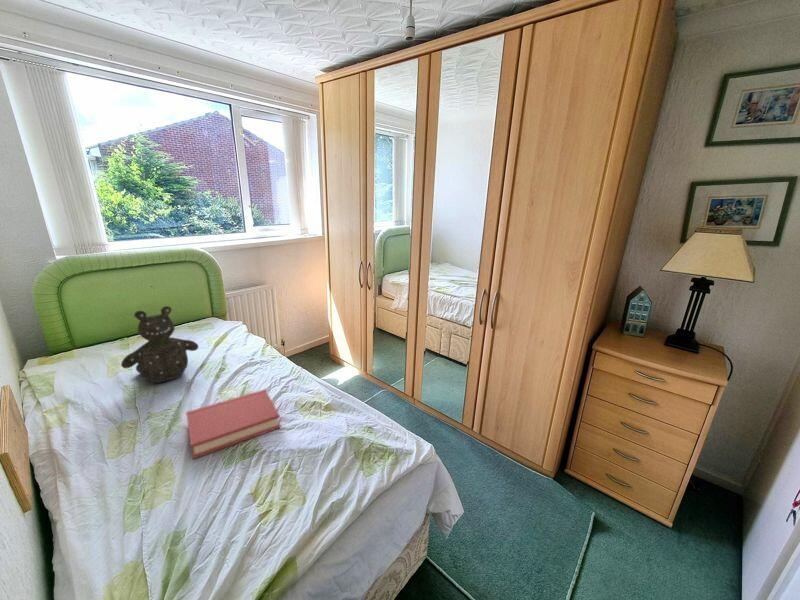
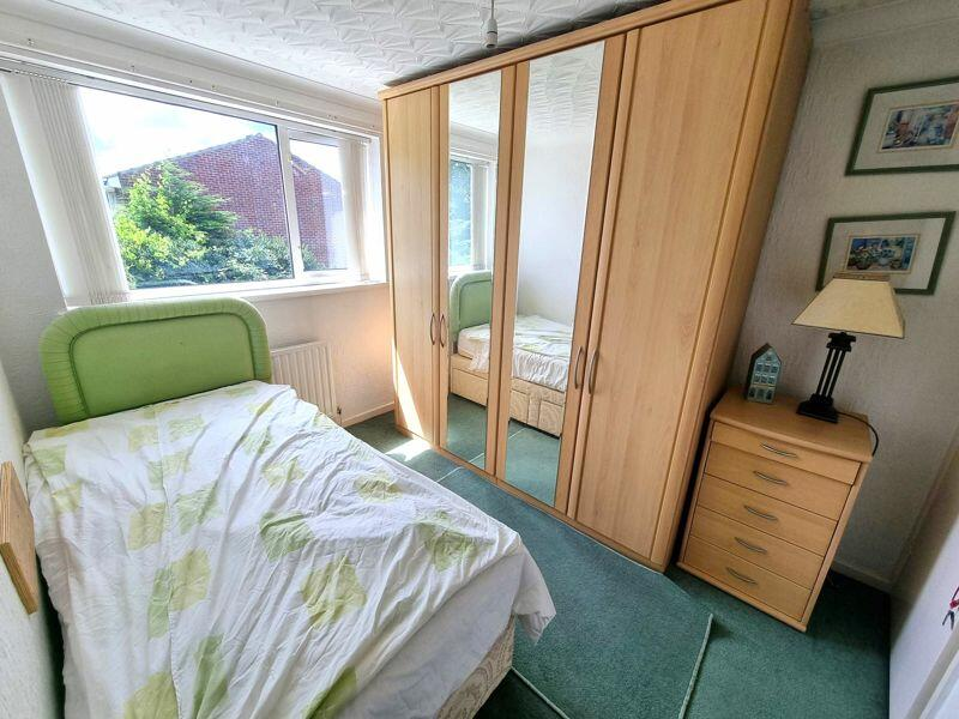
- teddy bear [120,305,199,384]
- hardback book [185,388,282,460]
